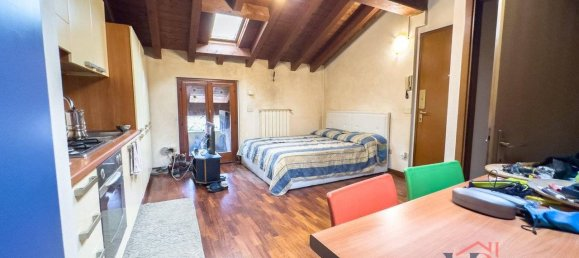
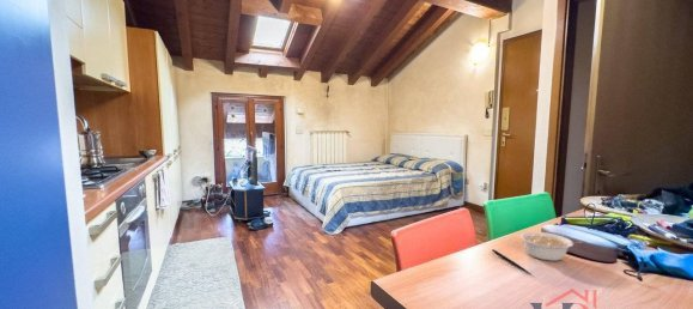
+ legume [518,231,588,262]
+ pen [491,248,533,275]
